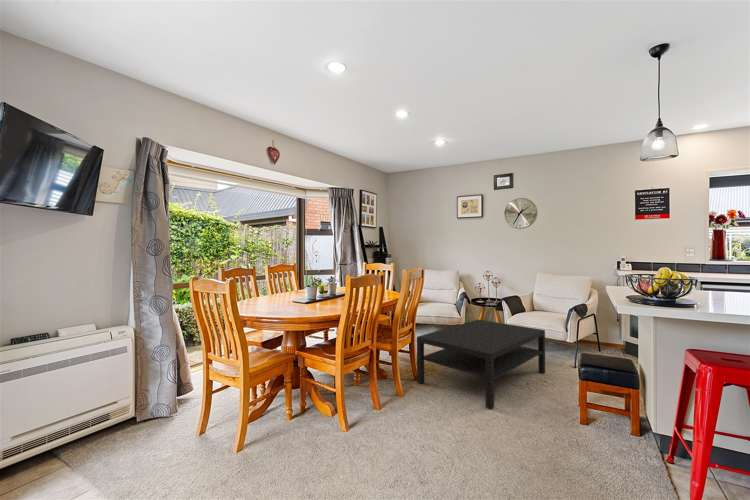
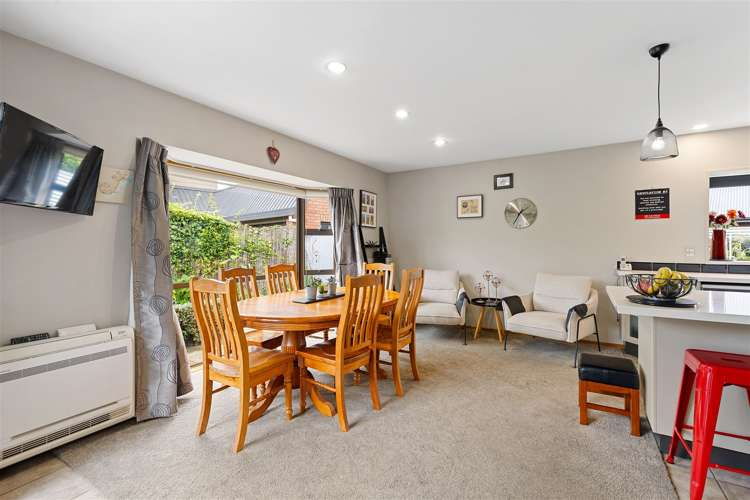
- coffee table [416,319,546,410]
